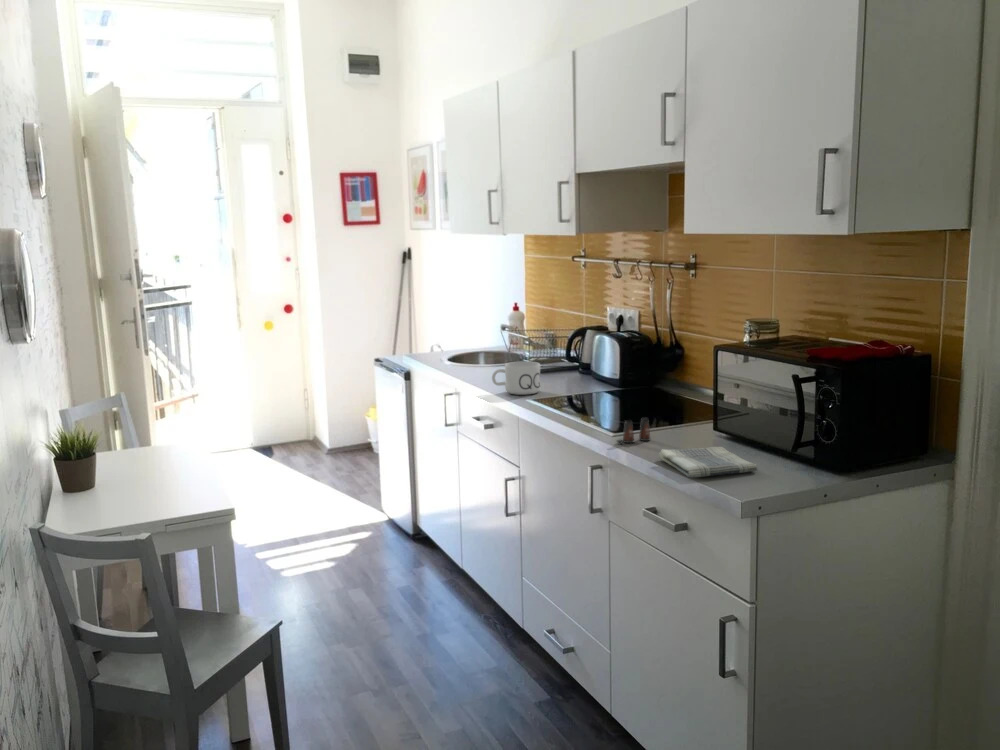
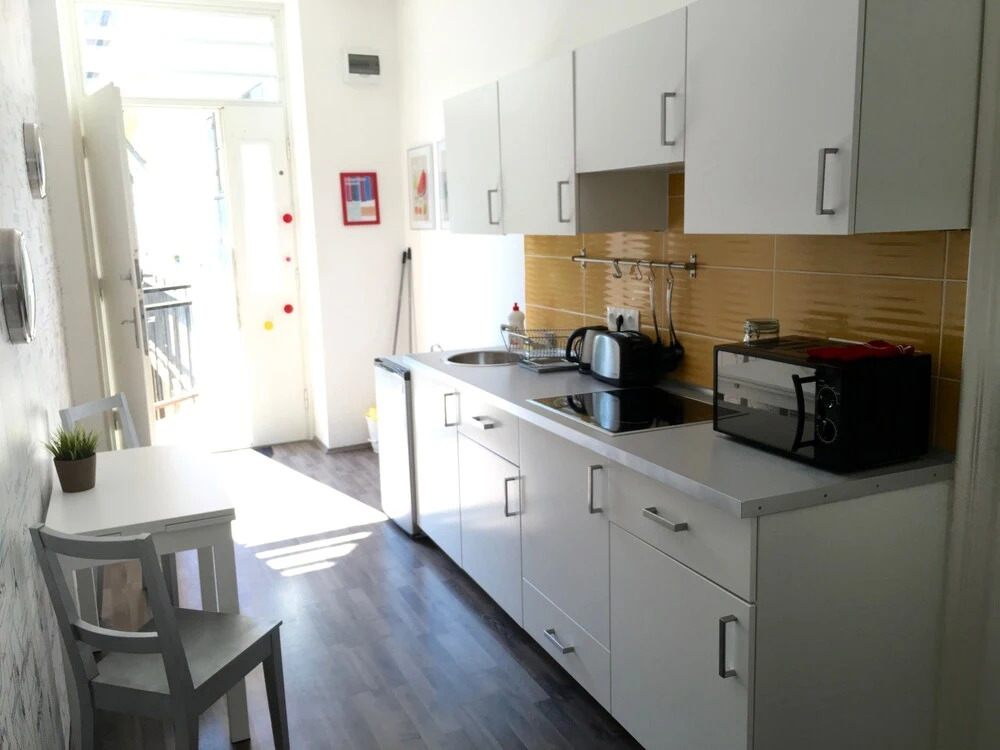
- salt shaker [616,417,652,444]
- dish towel [657,446,758,478]
- mug [491,360,542,396]
